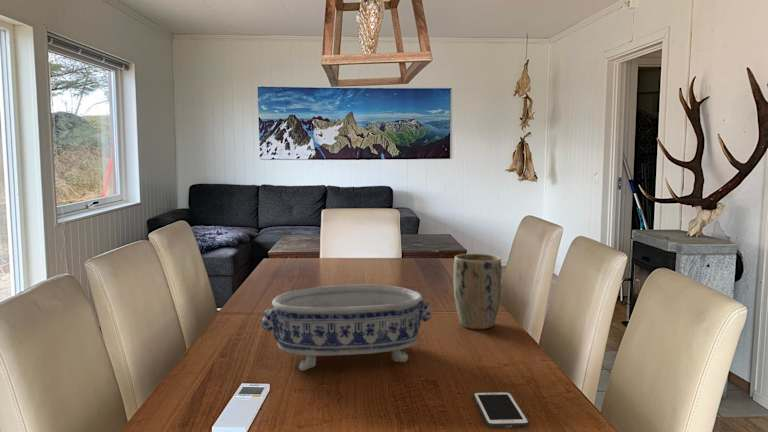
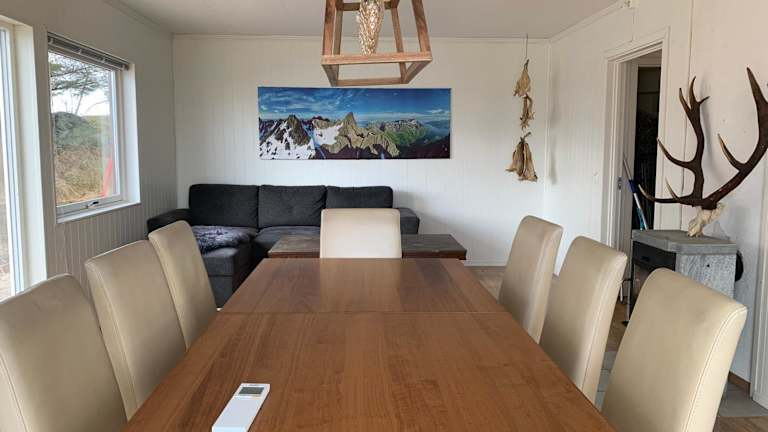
- plant pot [452,253,503,330]
- cell phone [472,390,530,429]
- decorative bowl [260,283,432,372]
